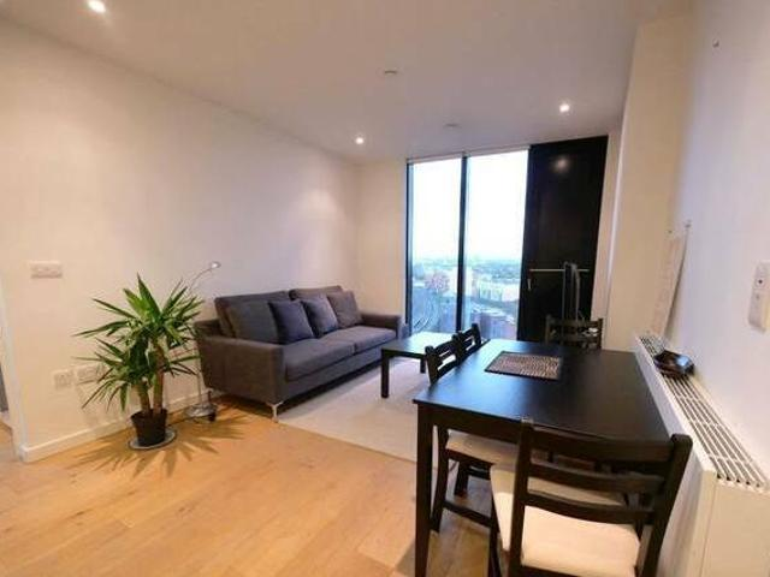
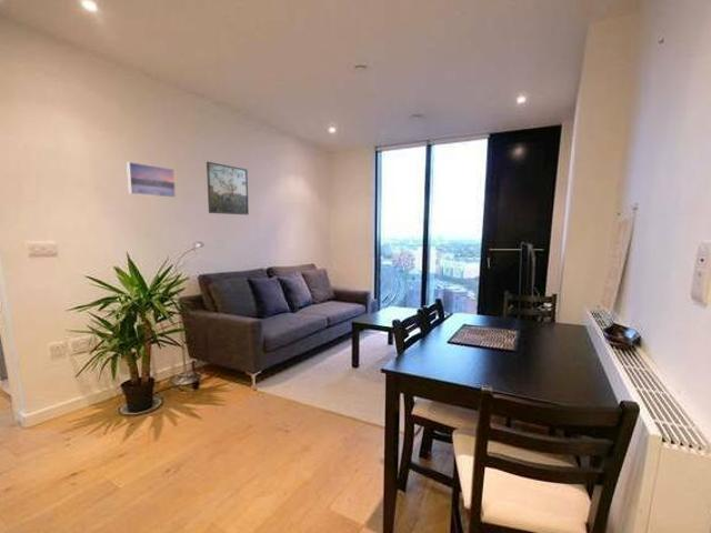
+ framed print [126,161,177,199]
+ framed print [206,161,250,215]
